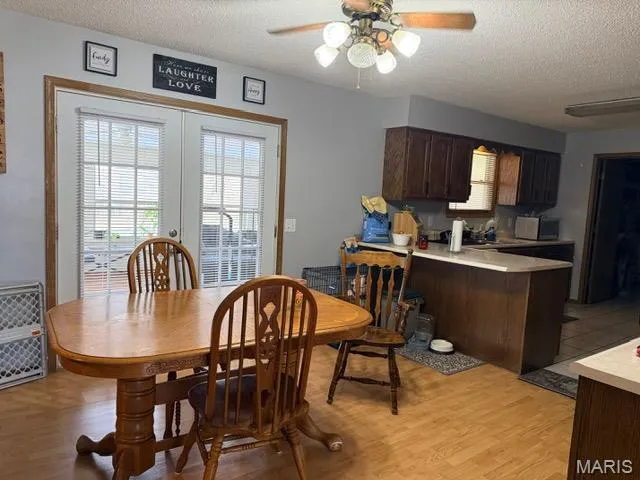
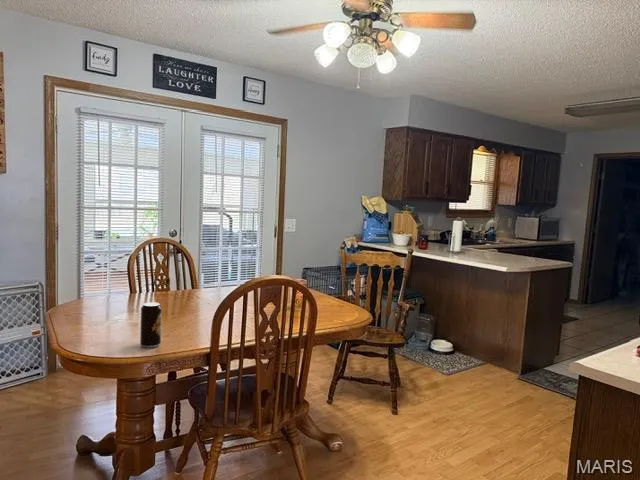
+ beverage can [139,301,163,349]
